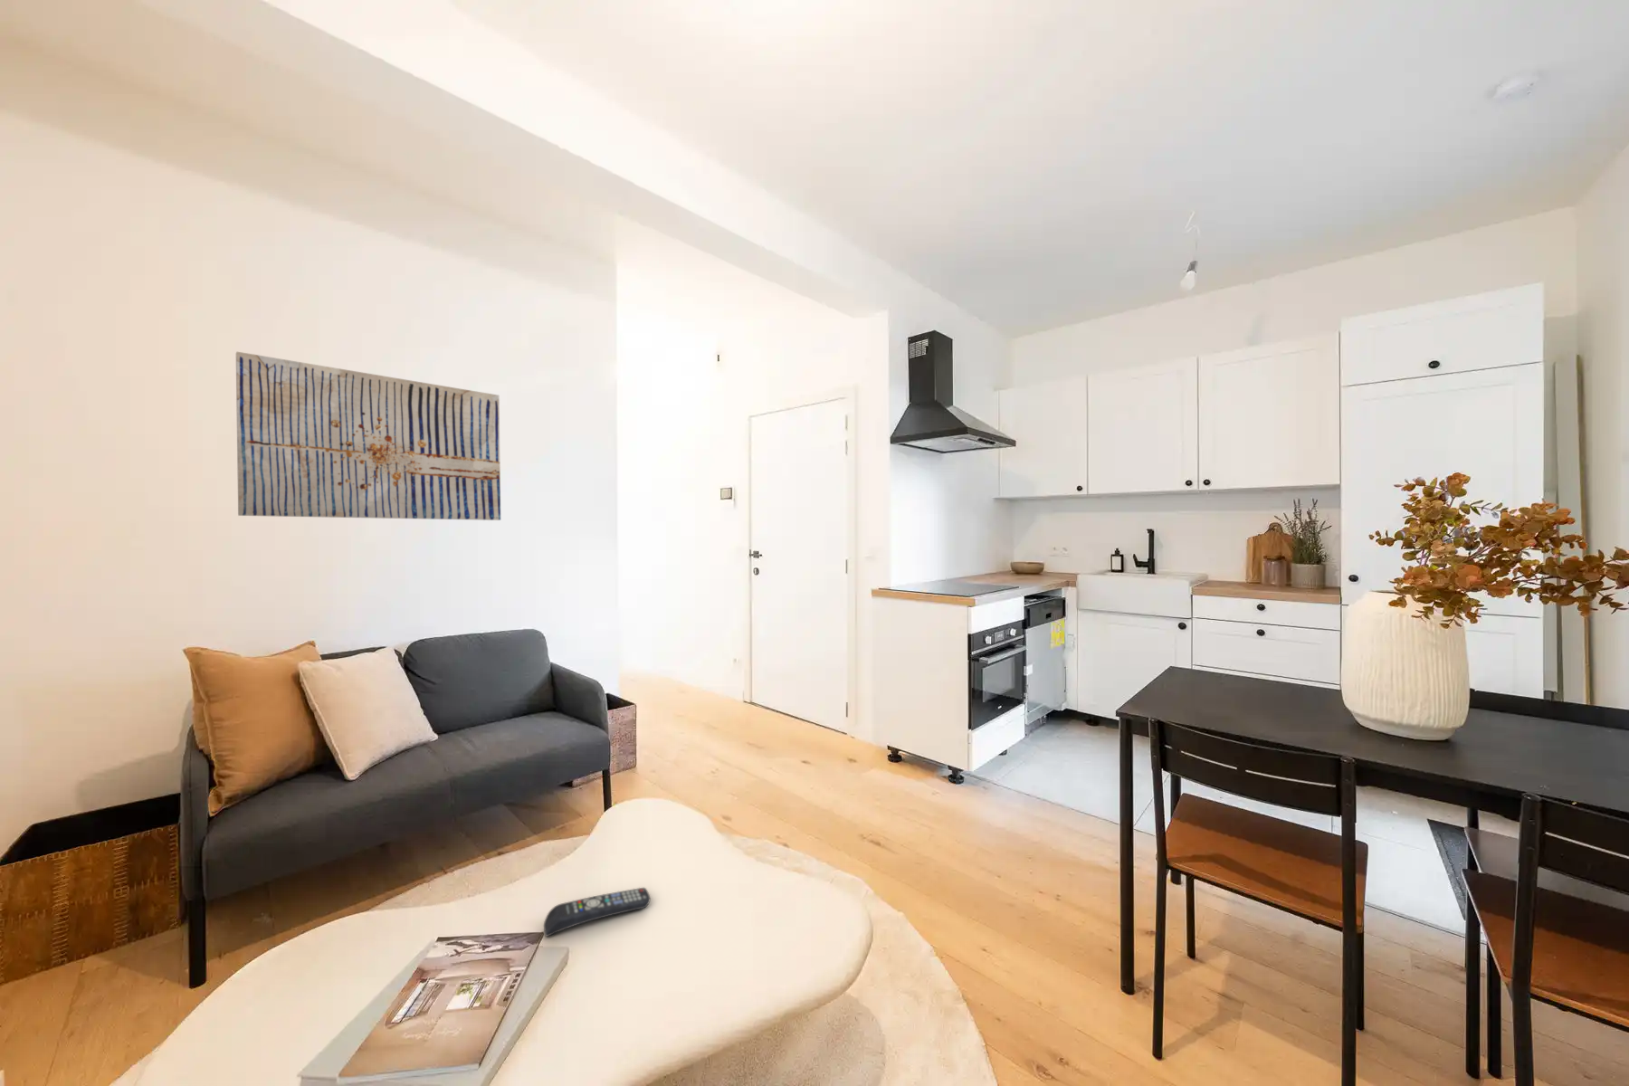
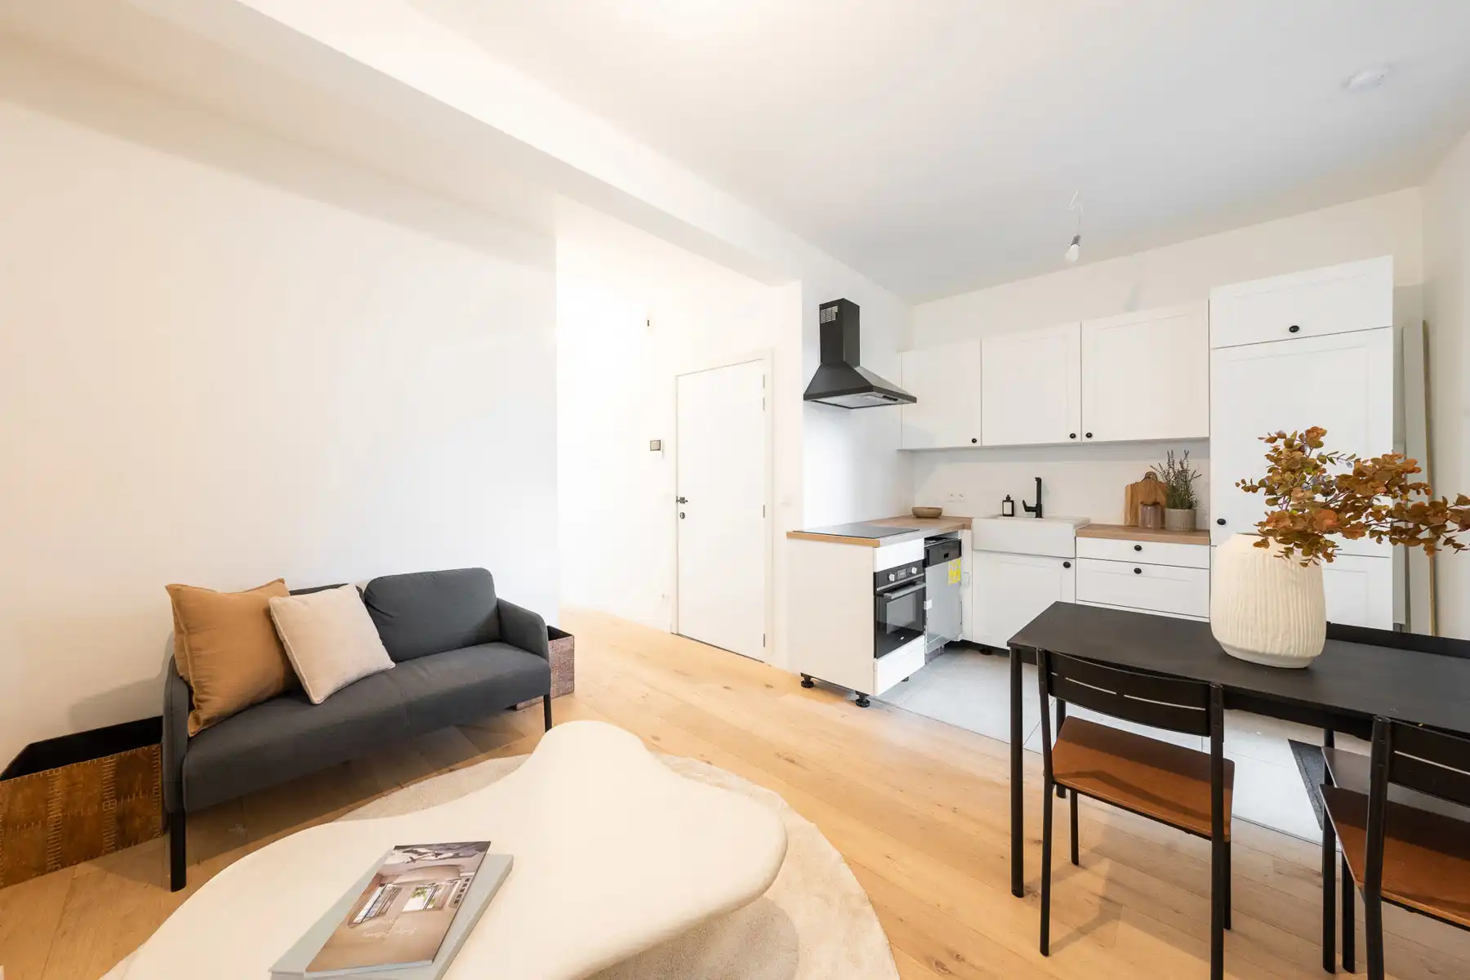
- wall art [235,351,502,521]
- remote control [543,887,652,938]
